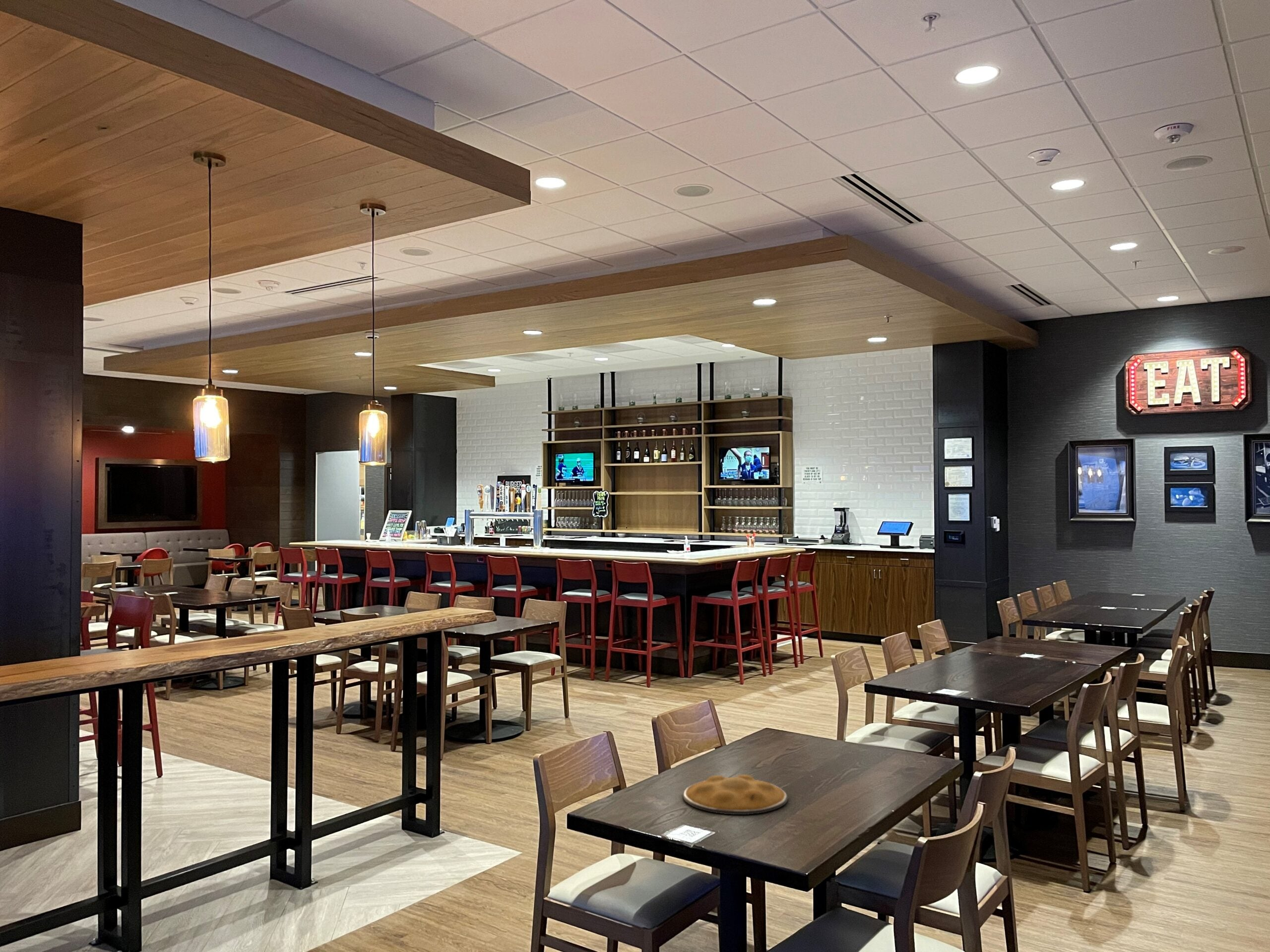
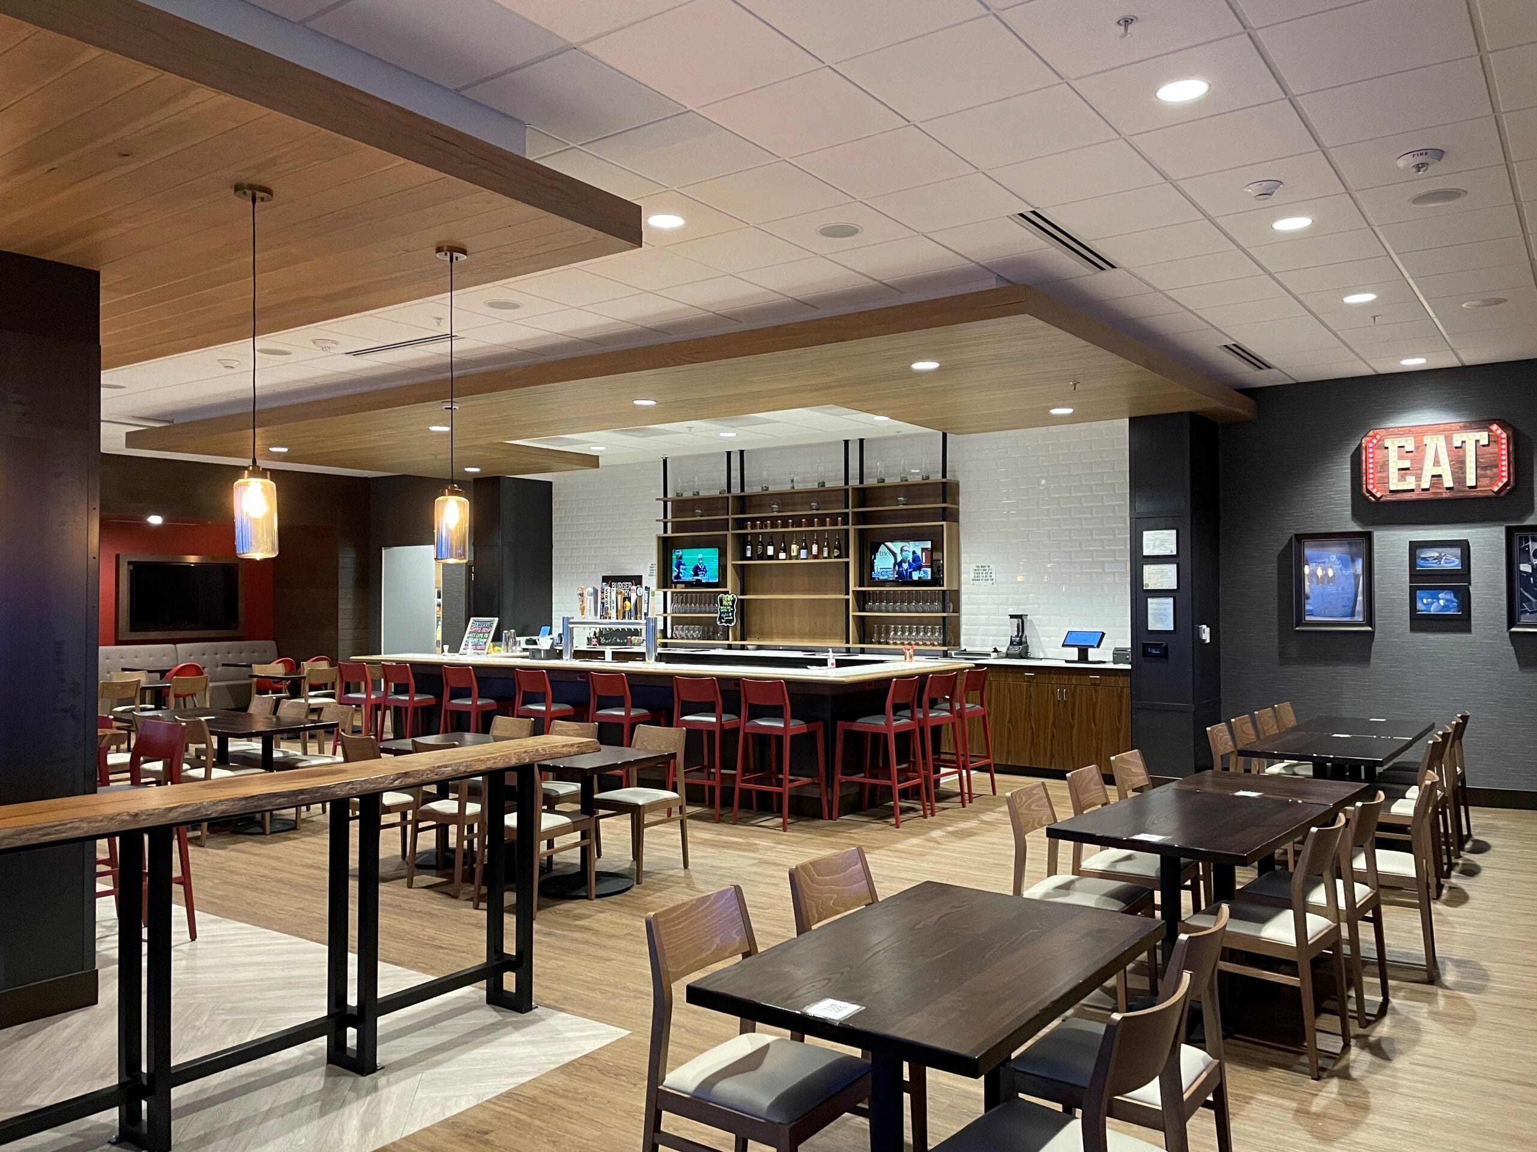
- plate [683,774,788,815]
